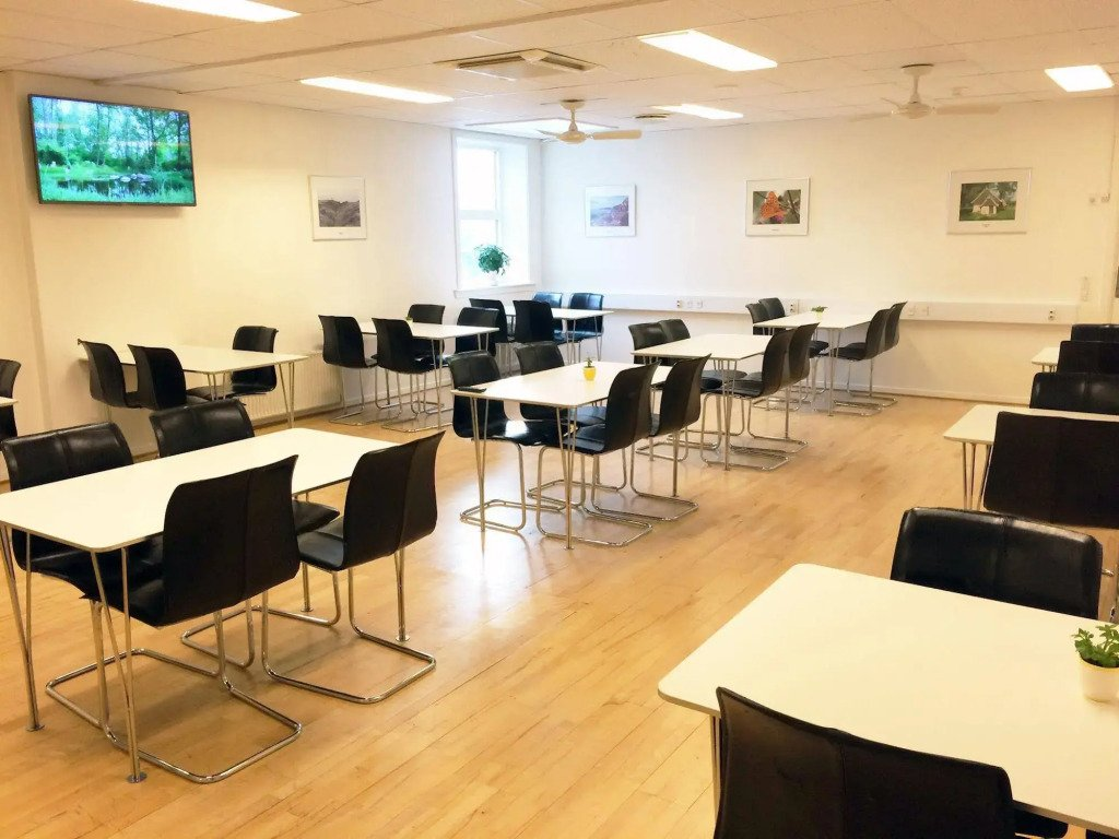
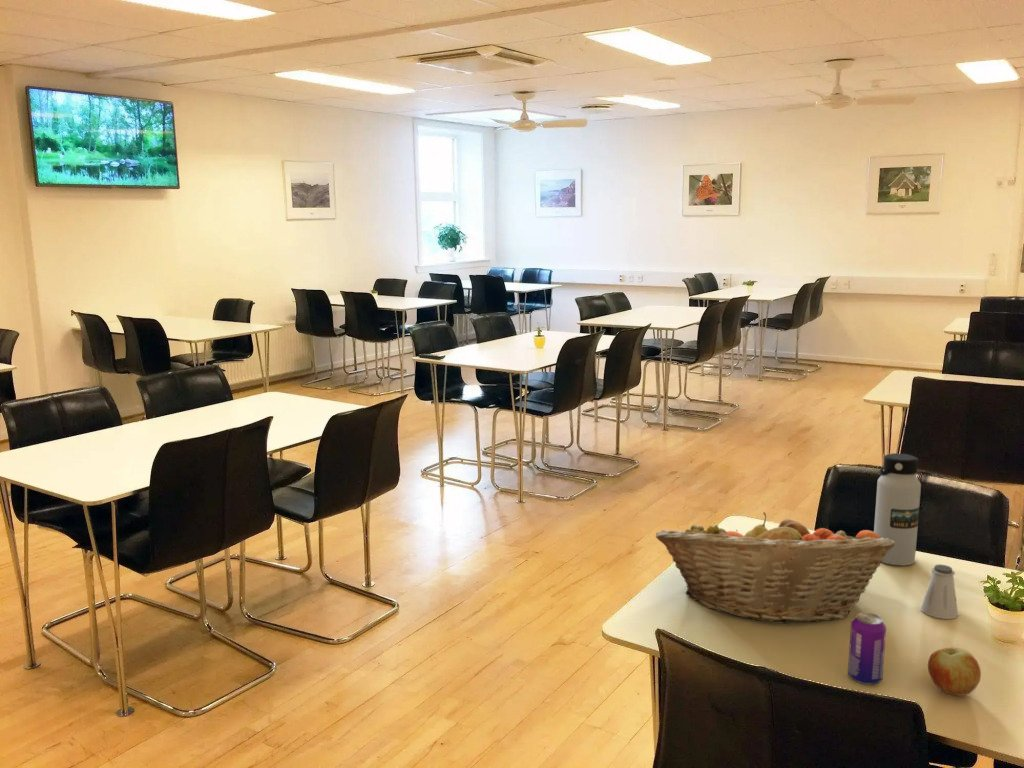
+ water bottle [873,452,922,566]
+ apple [927,646,982,697]
+ fruit basket [655,511,895,624]
+ beverage can [847,612,887,686]
+ saltshaker [920,564,959,620]
